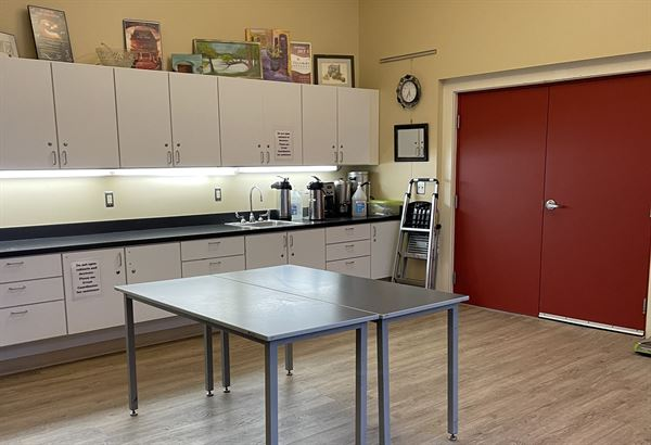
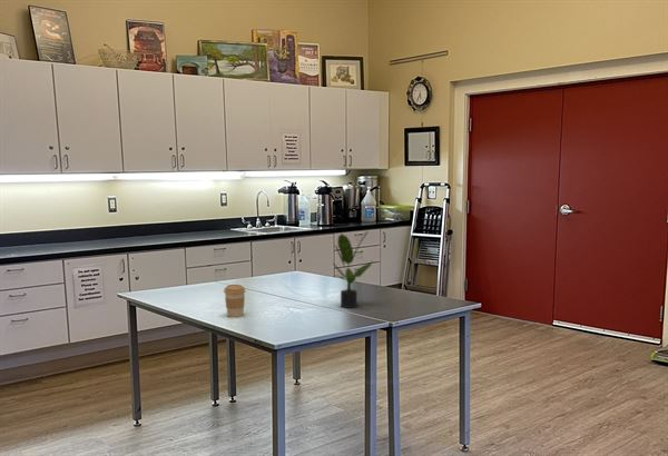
+ coffee cup [223,284,247,318]
+ potted plant [332,230,375,309]
